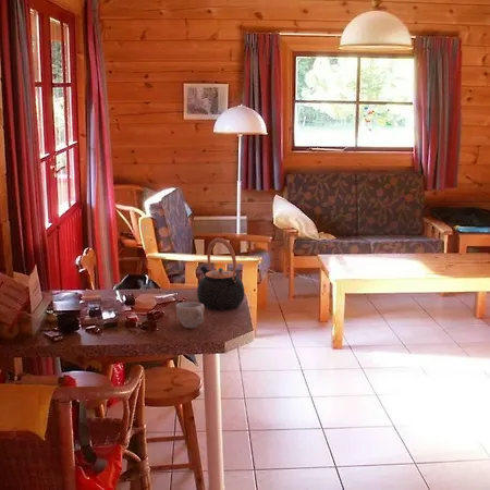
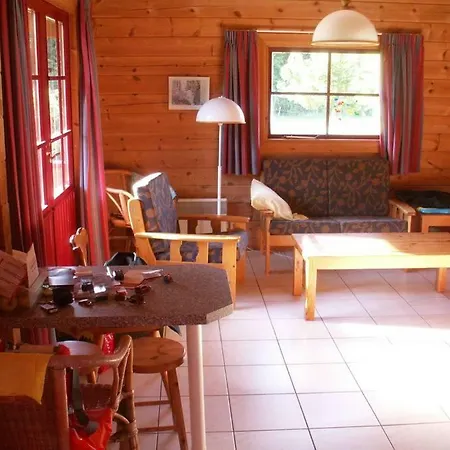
- cup [174,301,206,329]
- teapot [196,237,245,311]
